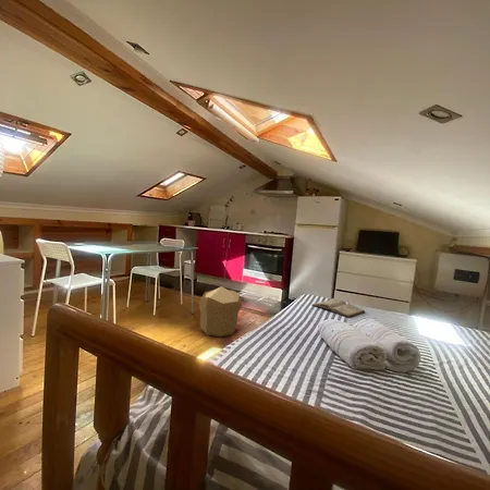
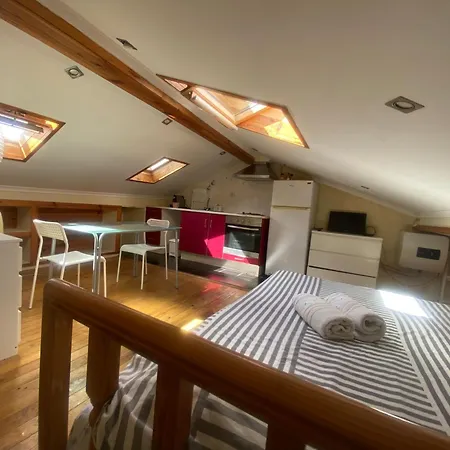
- diary [311,297,366,319]
- pouf [198,285,244,338]
